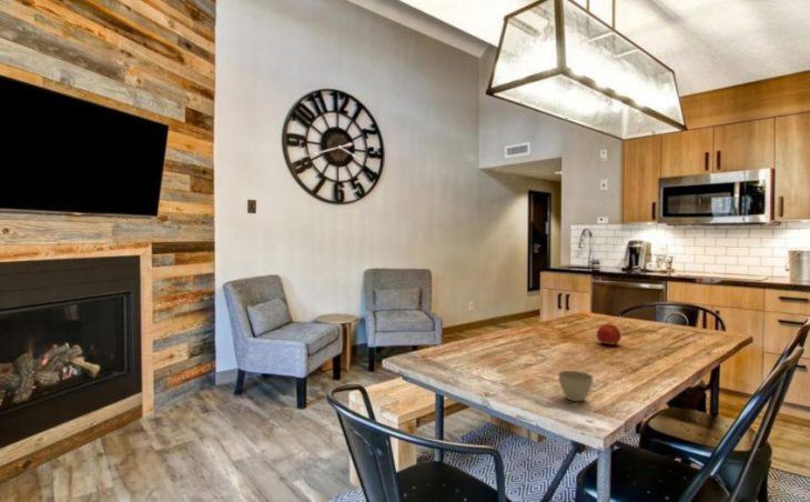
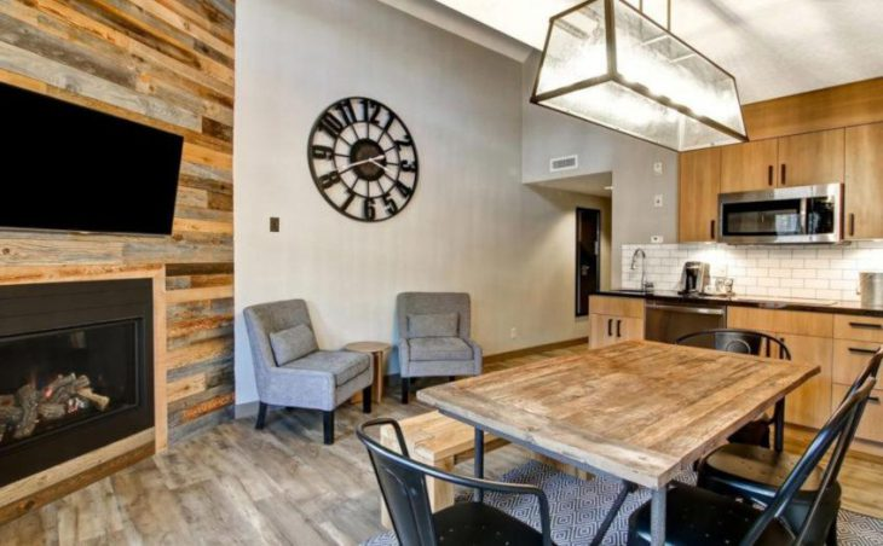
- flower pot [557,370,595,402]
- fruit [596,322,622,347]
